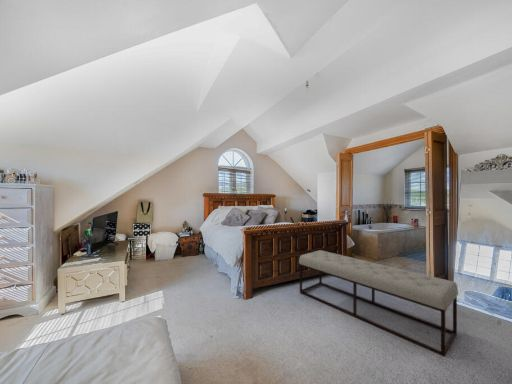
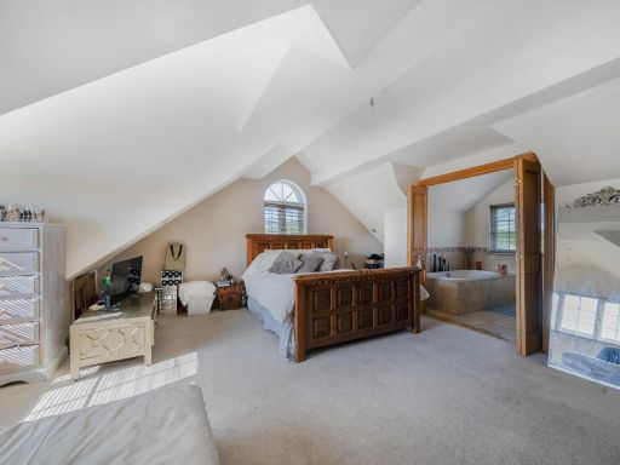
- bench [298,249,459,358]
